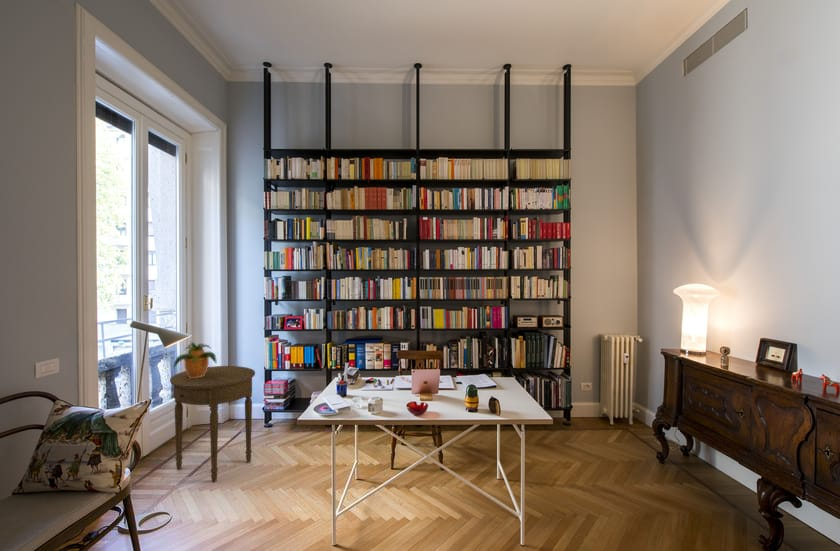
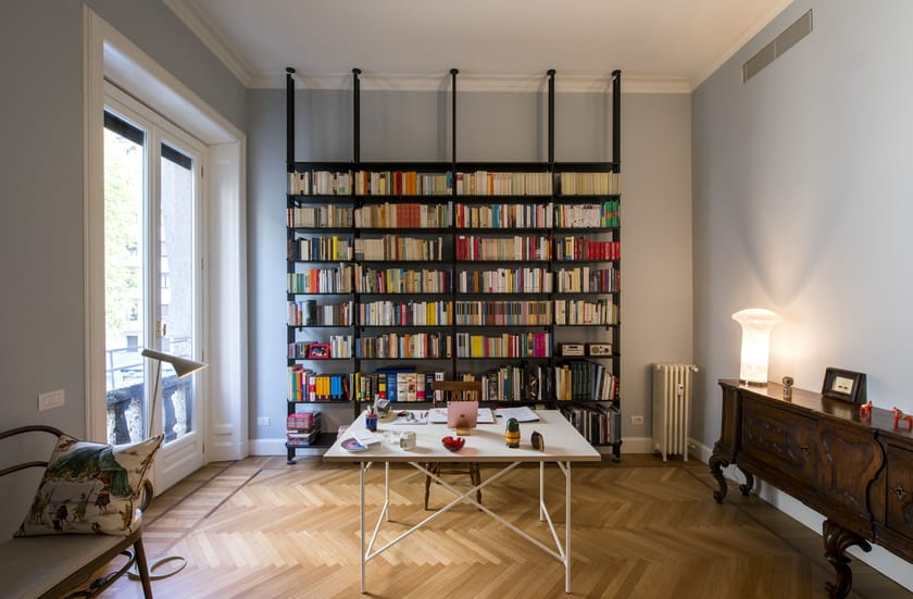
- side table [169,365,256,483]
- potted plant [173,341,217,378]
